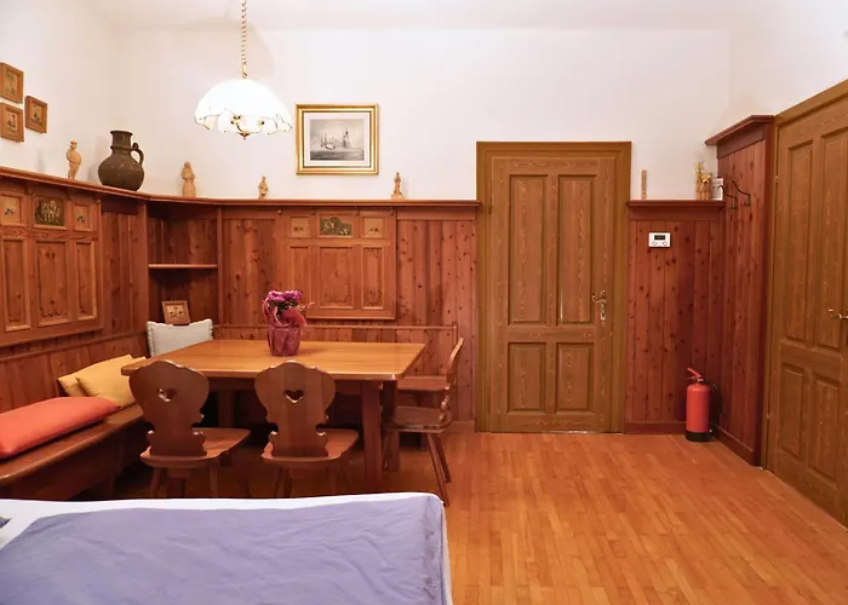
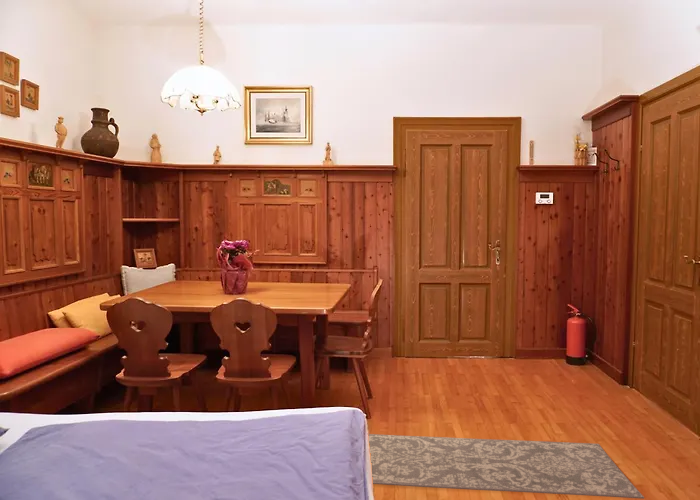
+ rug [368,433,645,500]
